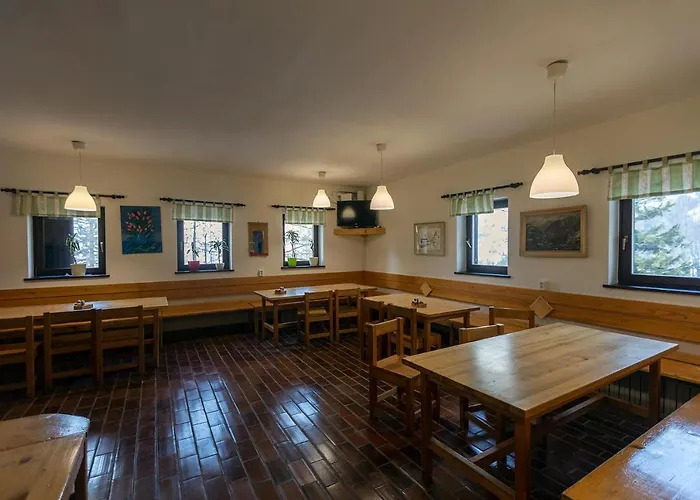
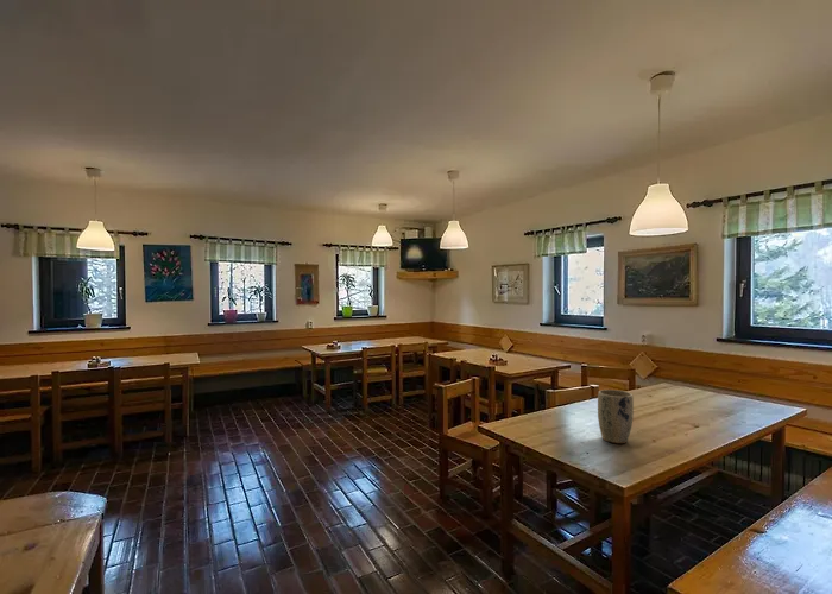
+ plant pot [597,388,635,444]
